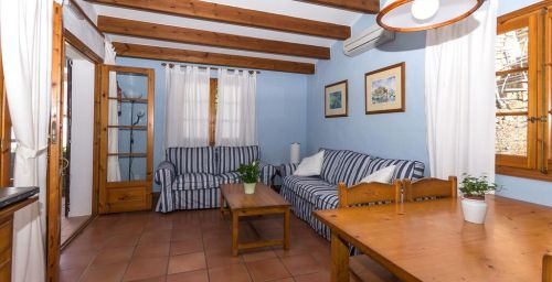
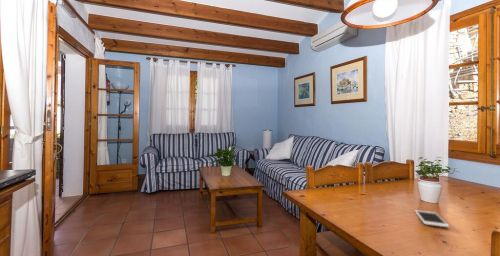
+ cell phone [414,209,450,229]
